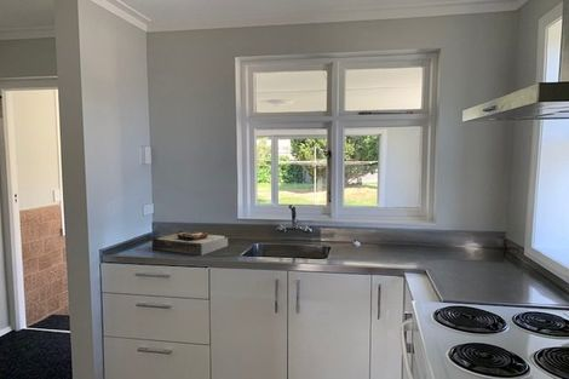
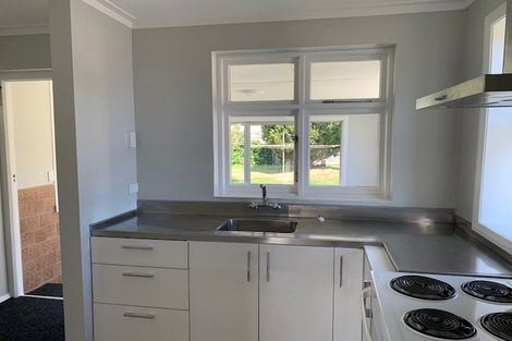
- toast [151,230,229,257]
